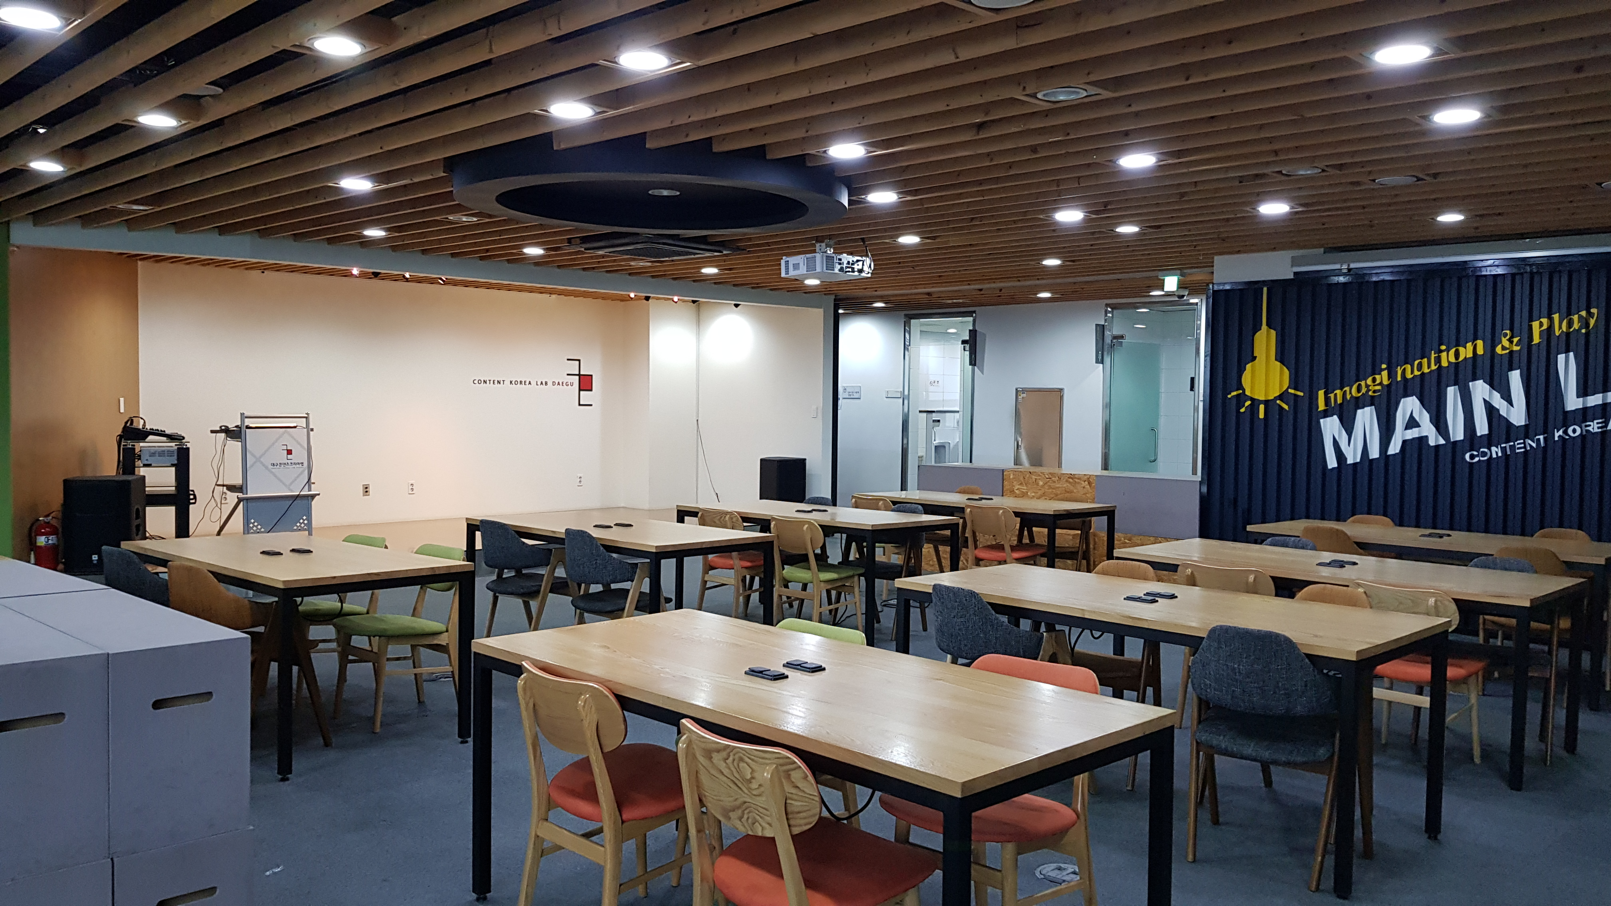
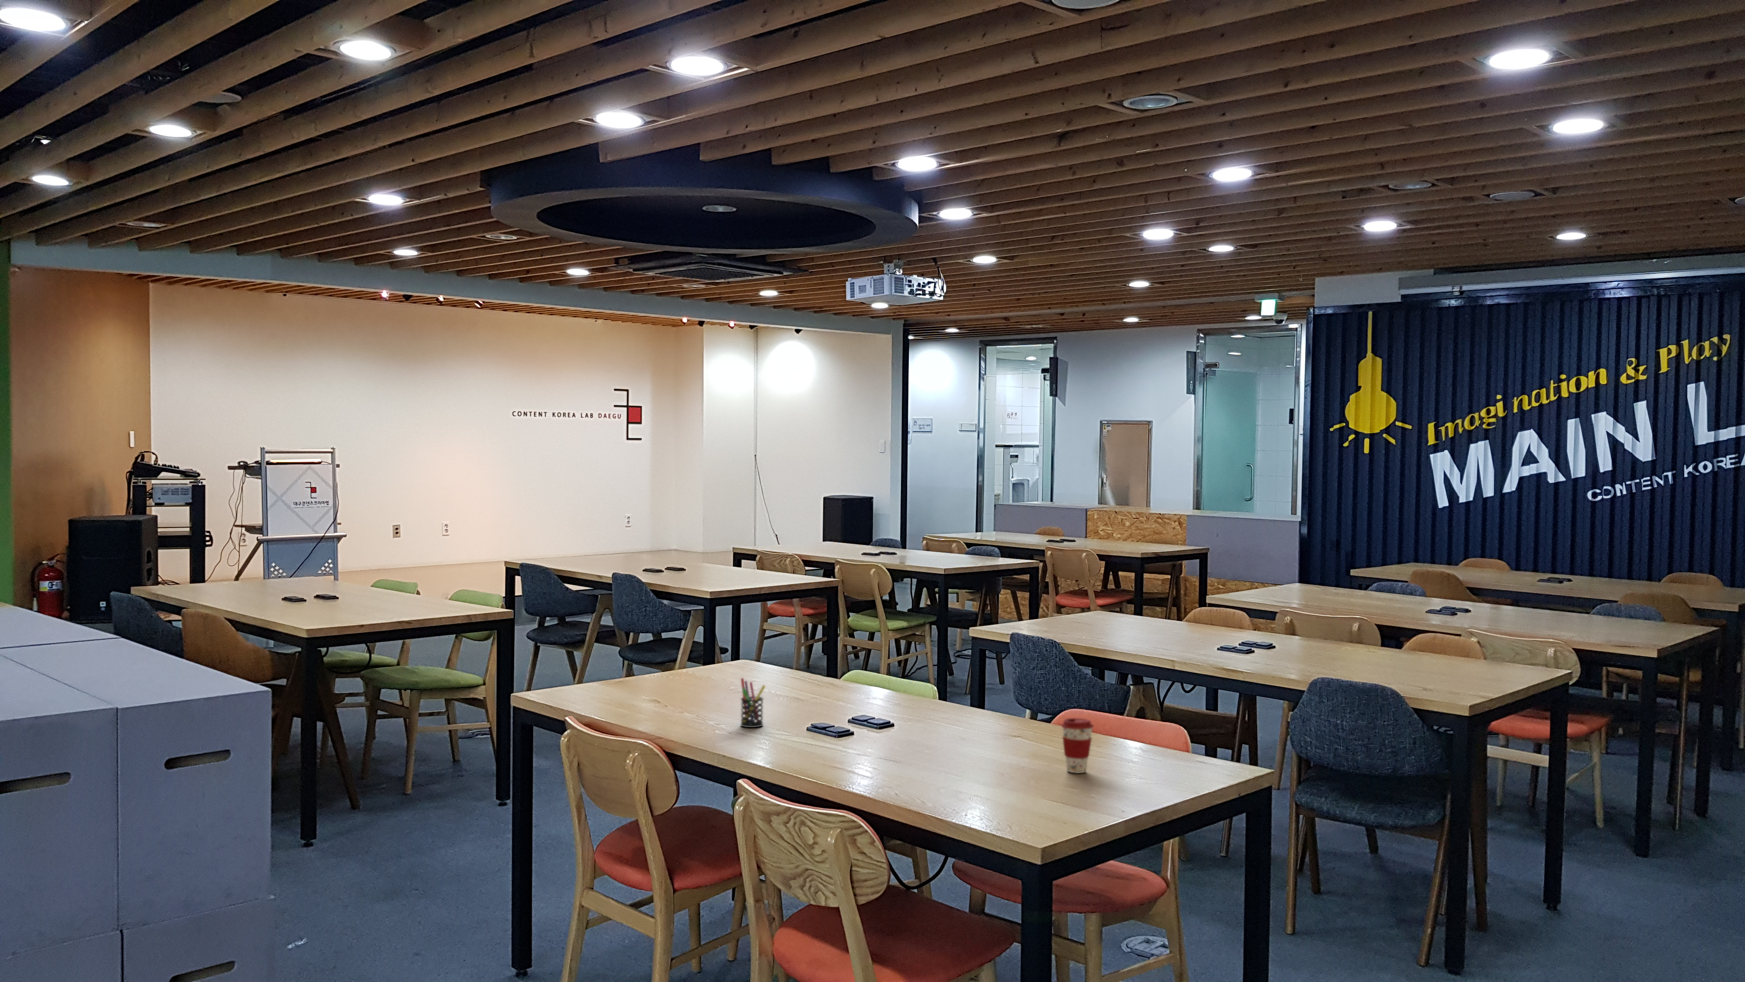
+ pen holder [741,677,766,728]
+ coffee cup [1061,717,1094,773]
